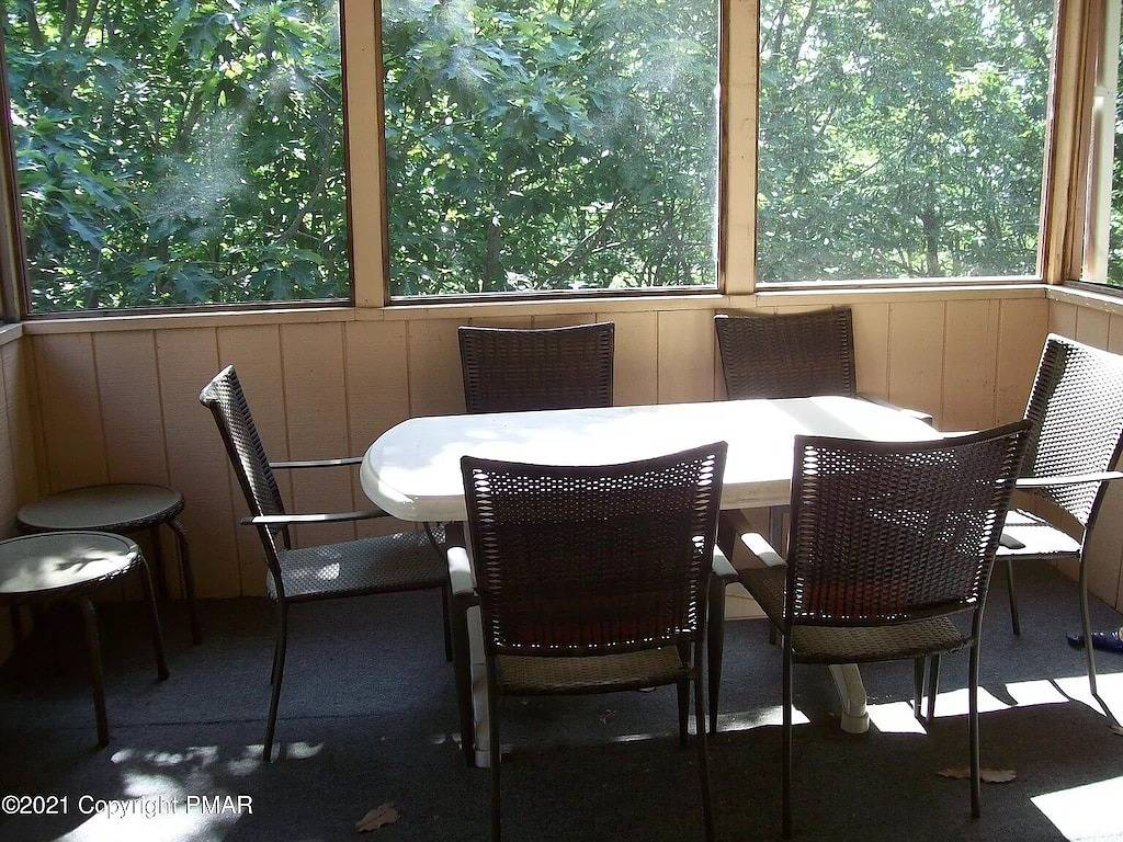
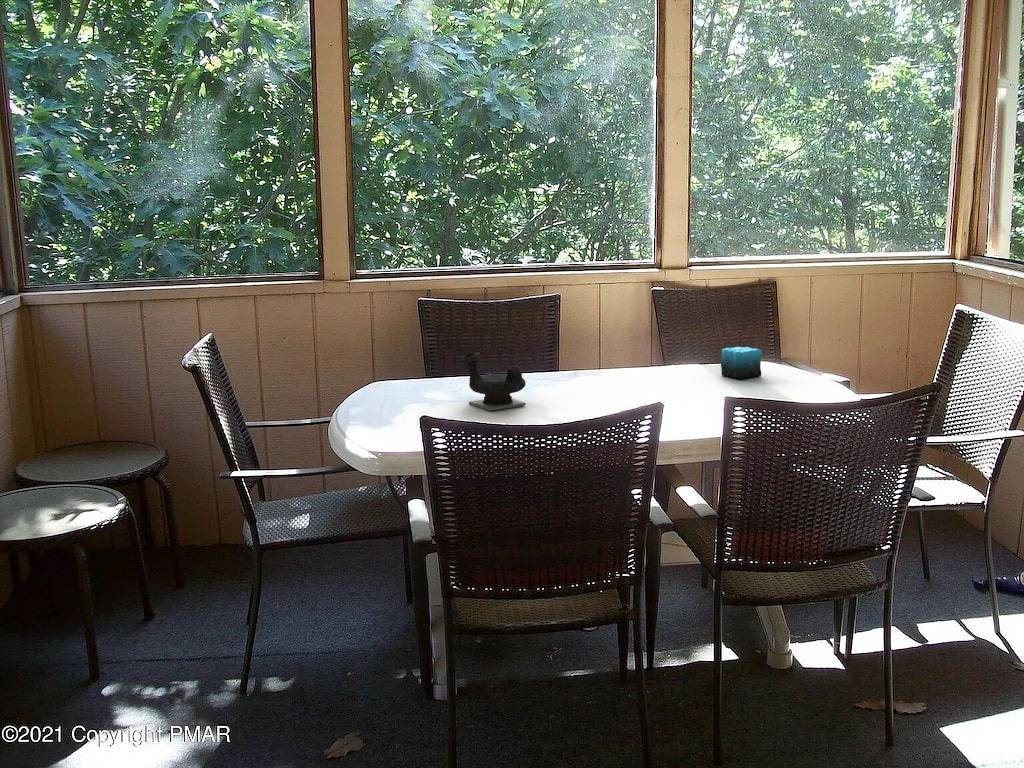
+ candle [720,346,763,380]
+ teapot [458,351,527,412]
